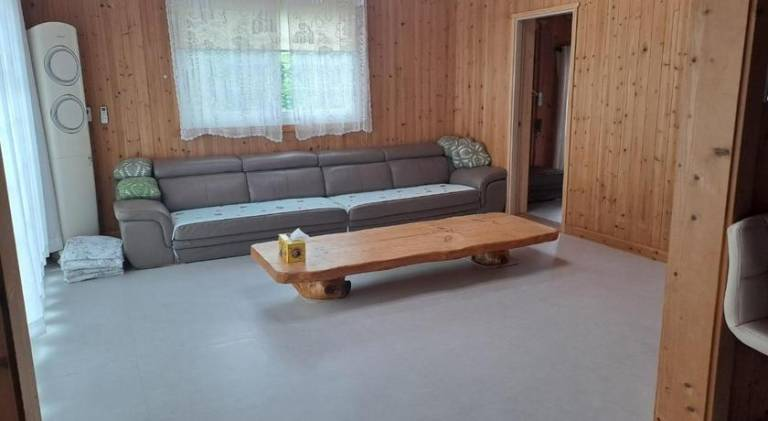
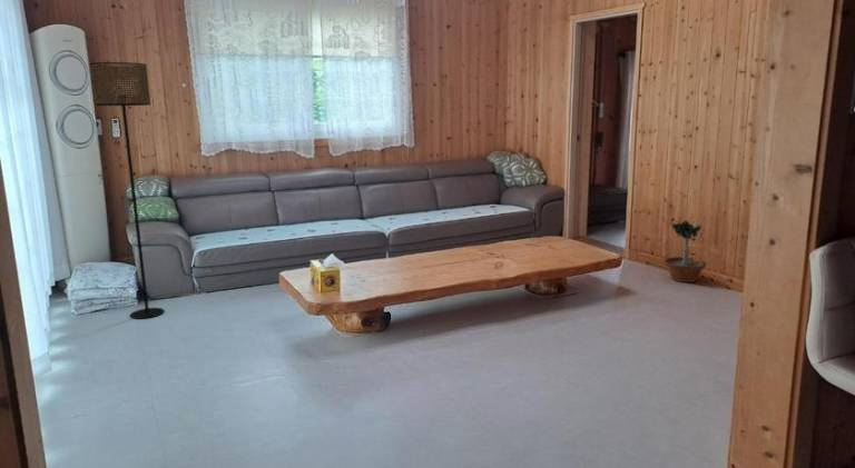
+ floor lamp [89,61,165,320]
+ potted tree [662,216,708,283]
